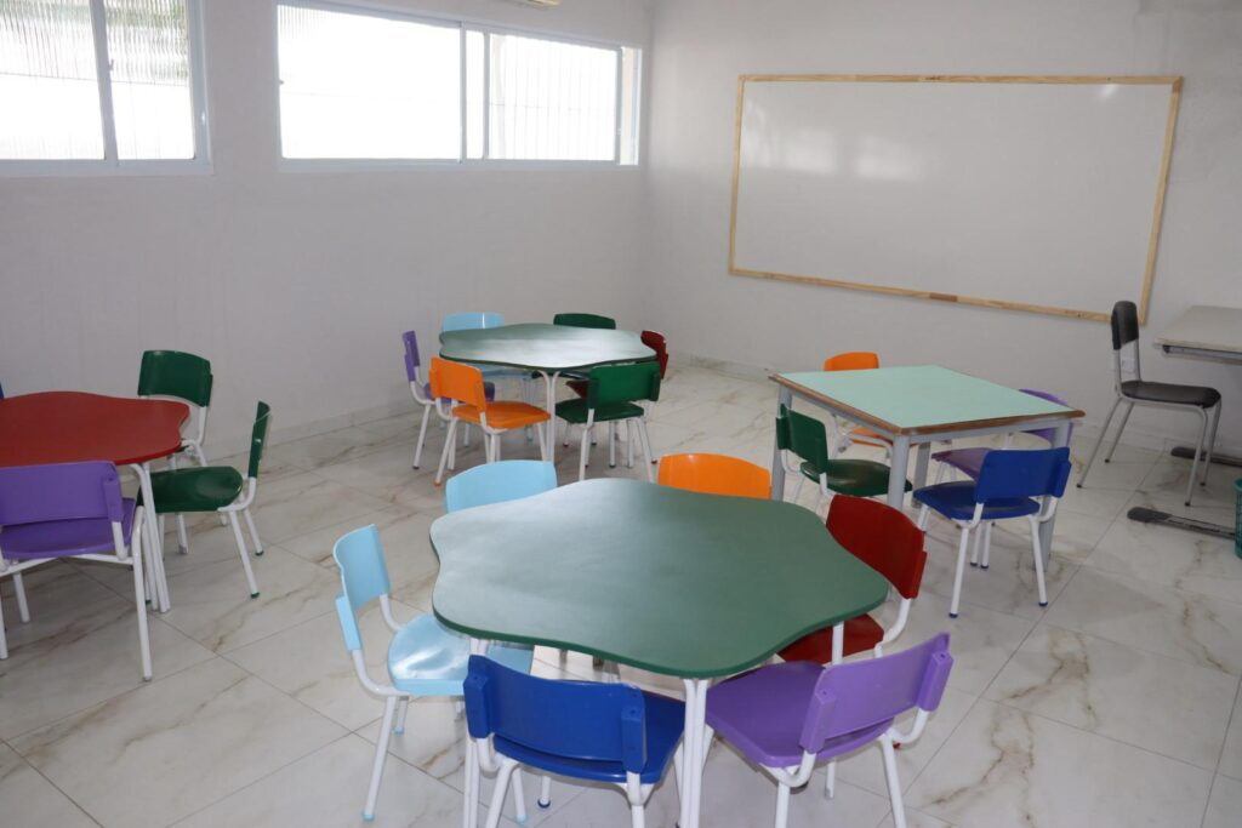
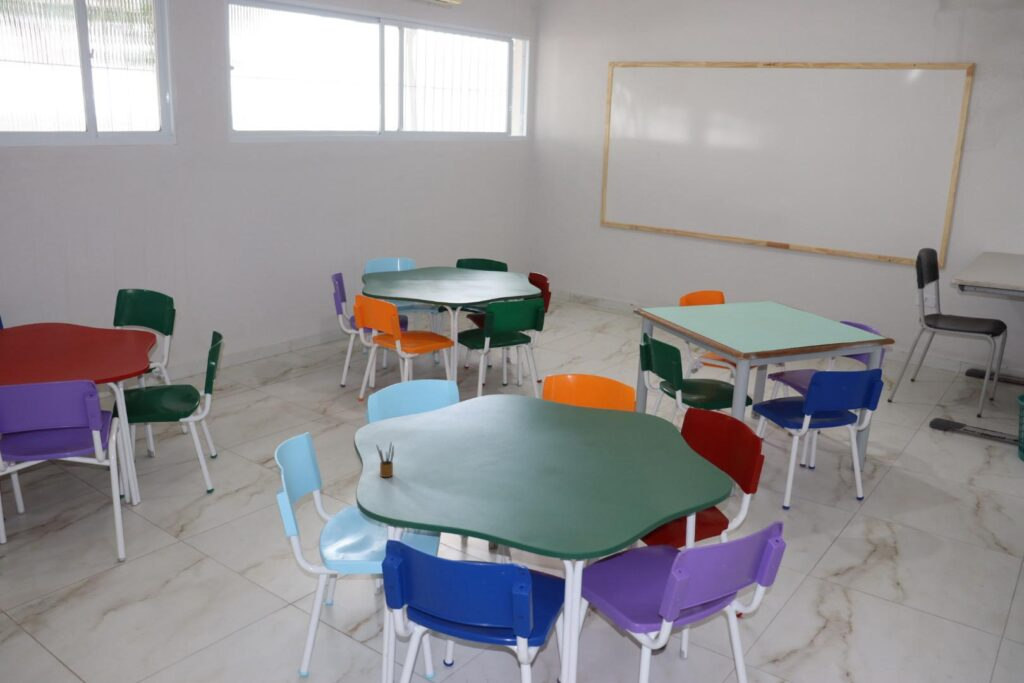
+ pencil box [376,442,395,478]
